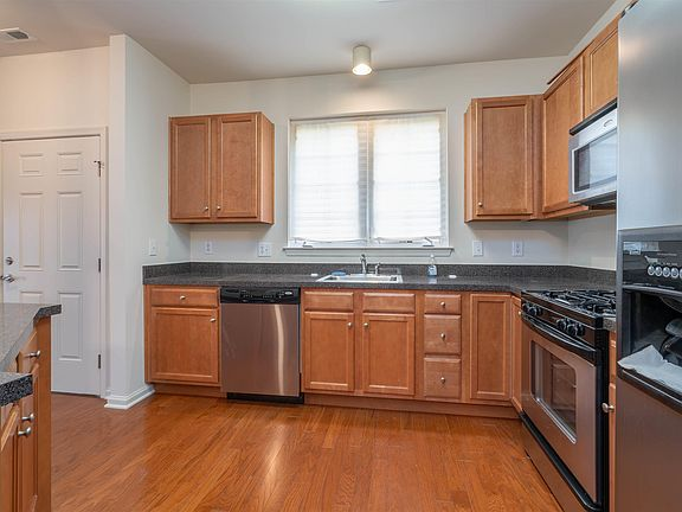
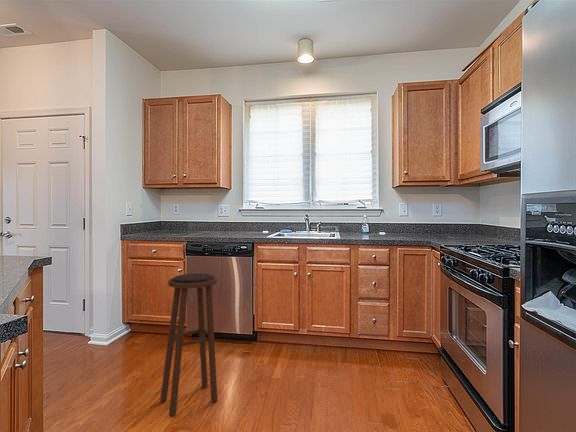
+ stool [159,272,218,418]
